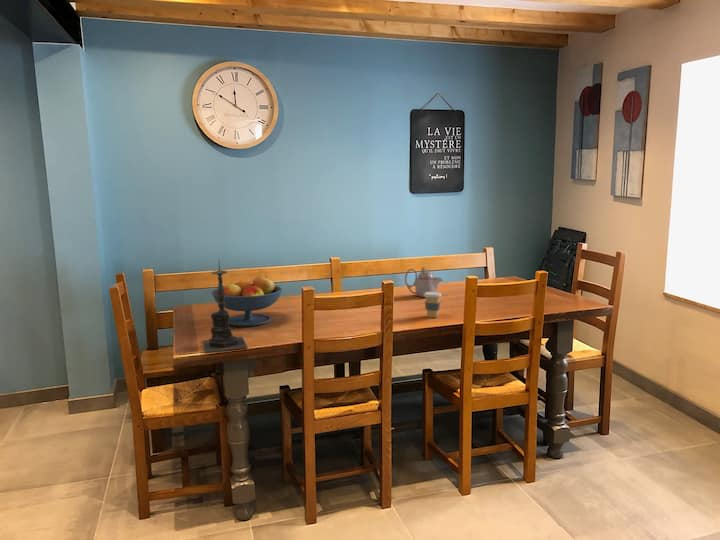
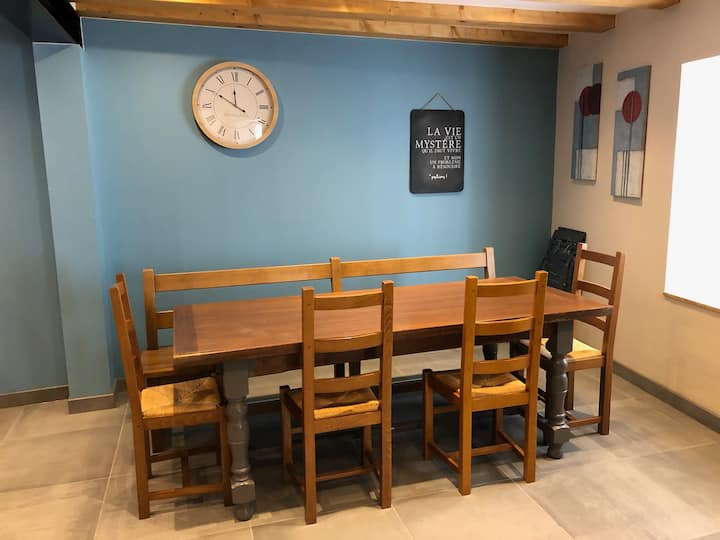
- coffee cup [424,291,443,319]
- fruit bowl [211,275,283,327]
- teapot [404,266,444,298]
- candle holder [202,260,248,353]
